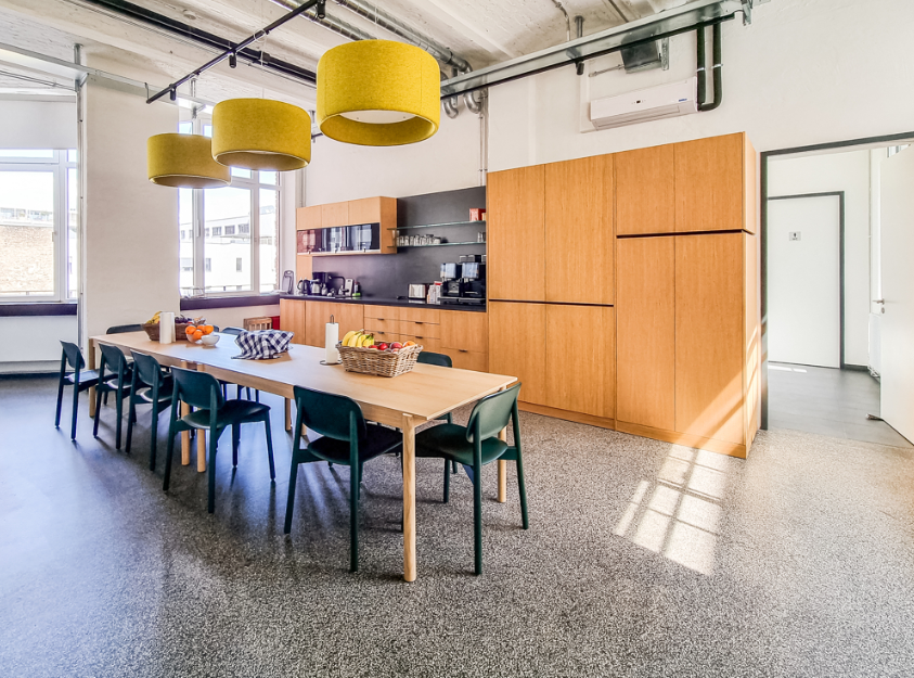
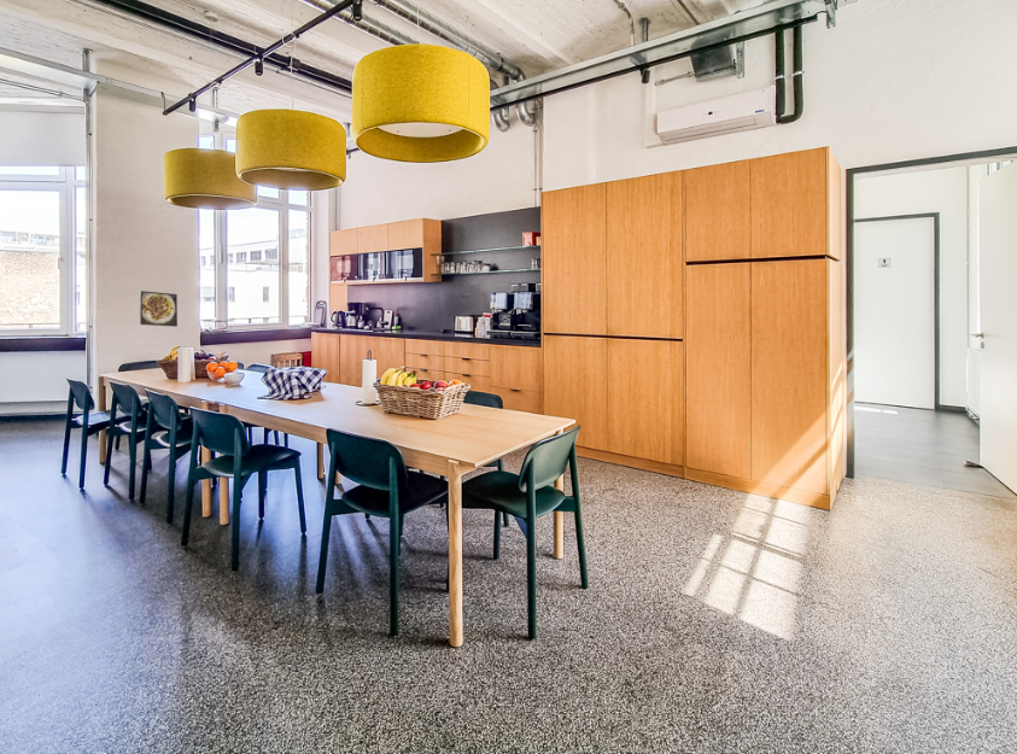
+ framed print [139,290,179,328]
